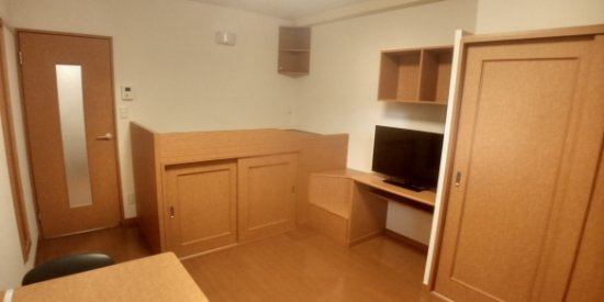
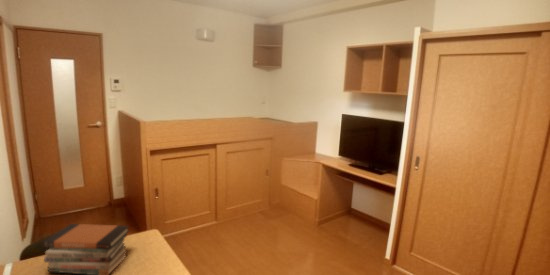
+ book stack [42,223,131,275]
